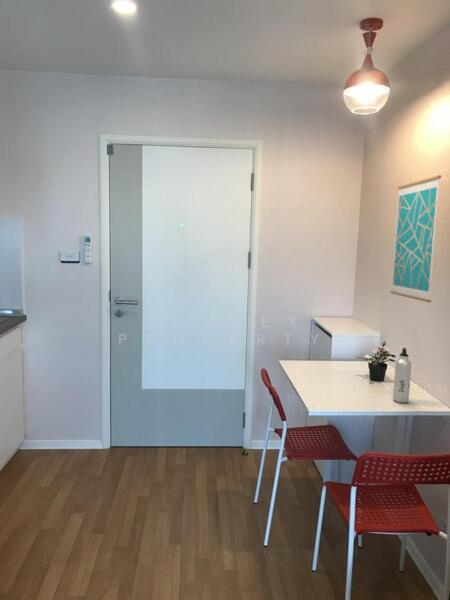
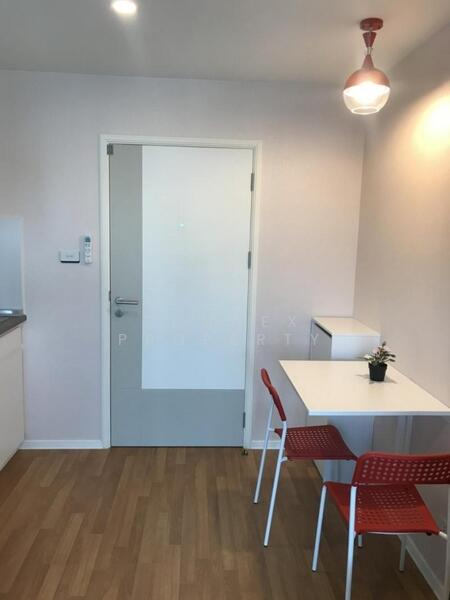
- water bottle [392,347,412,404]
- wall art [389,174,442,303]
